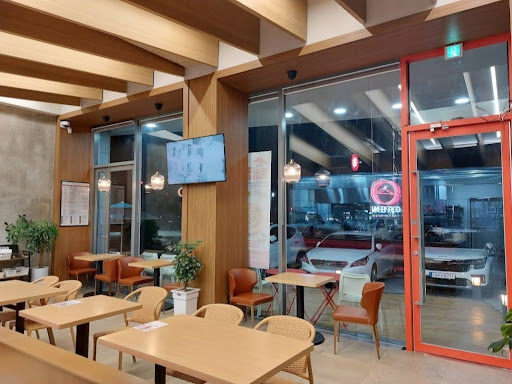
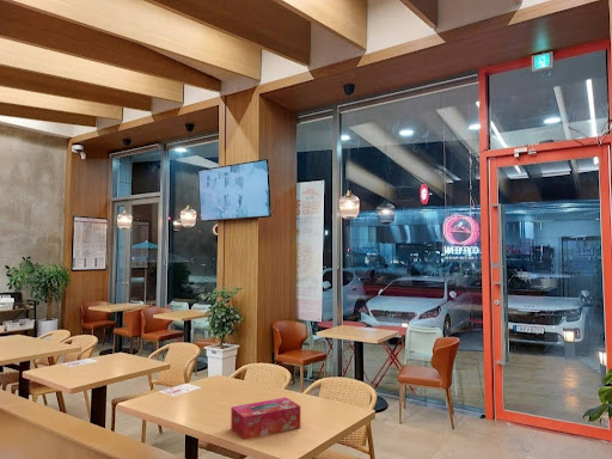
+ tissue box [230,397,301,441]
